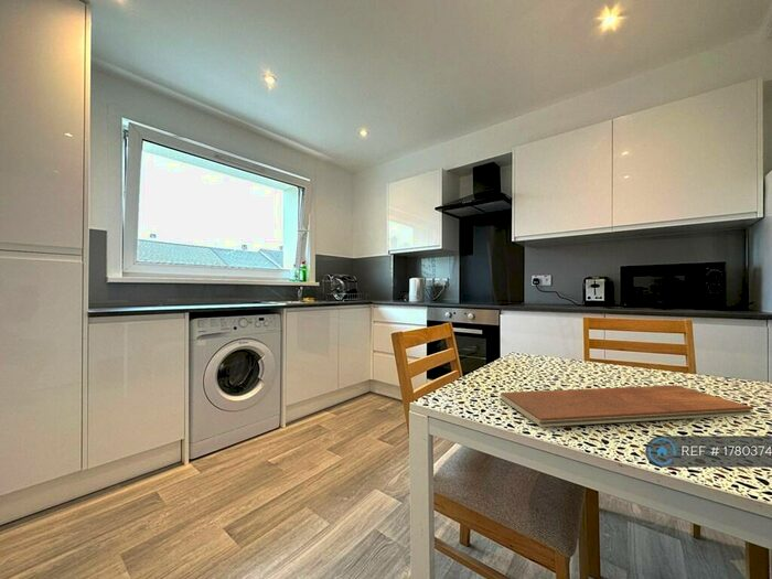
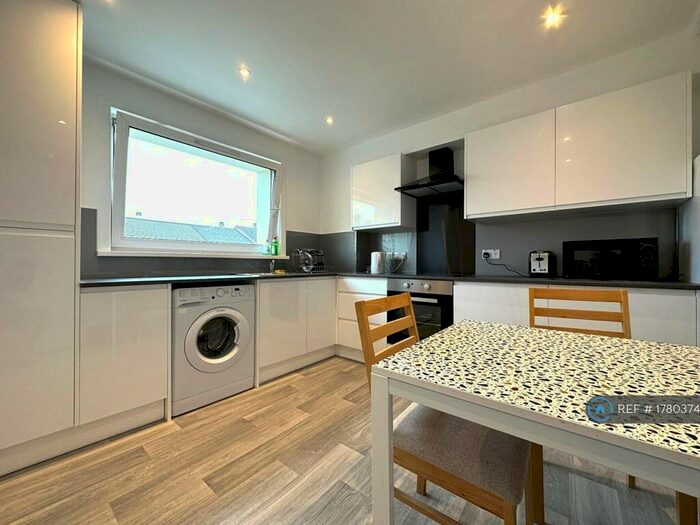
- chopping board [500,384,754,428]
